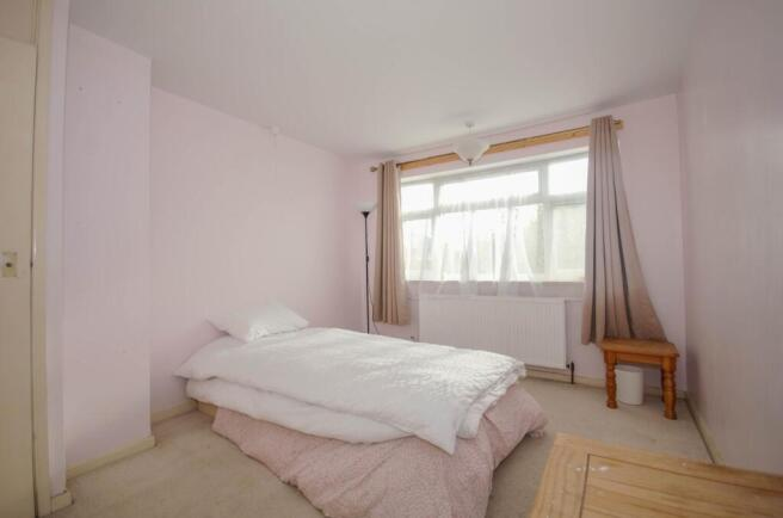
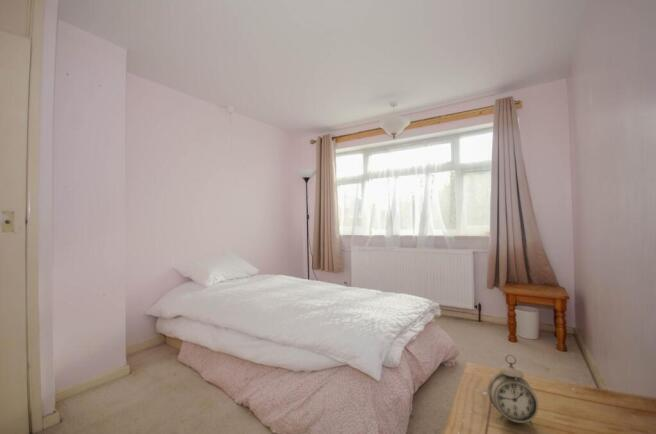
+ alarm clock [487,354,540,431]
